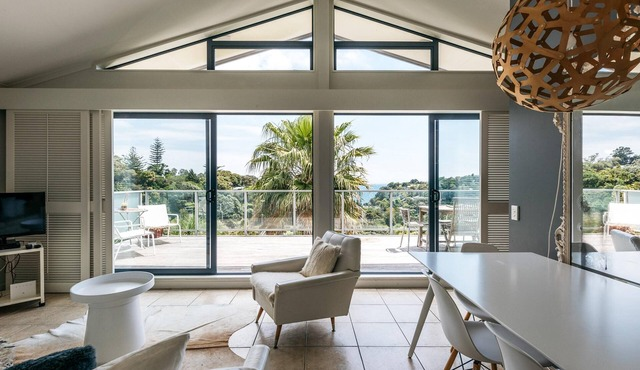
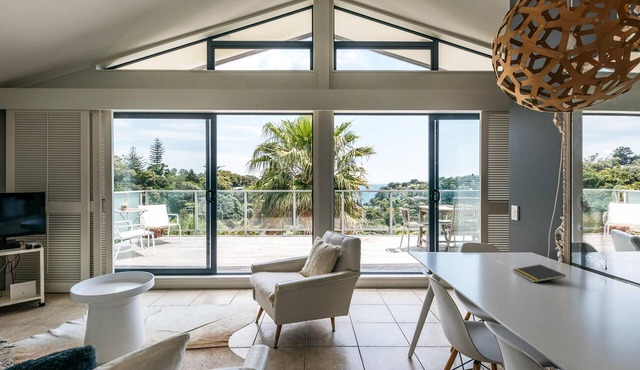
+ notepad [512,263,567,283]
